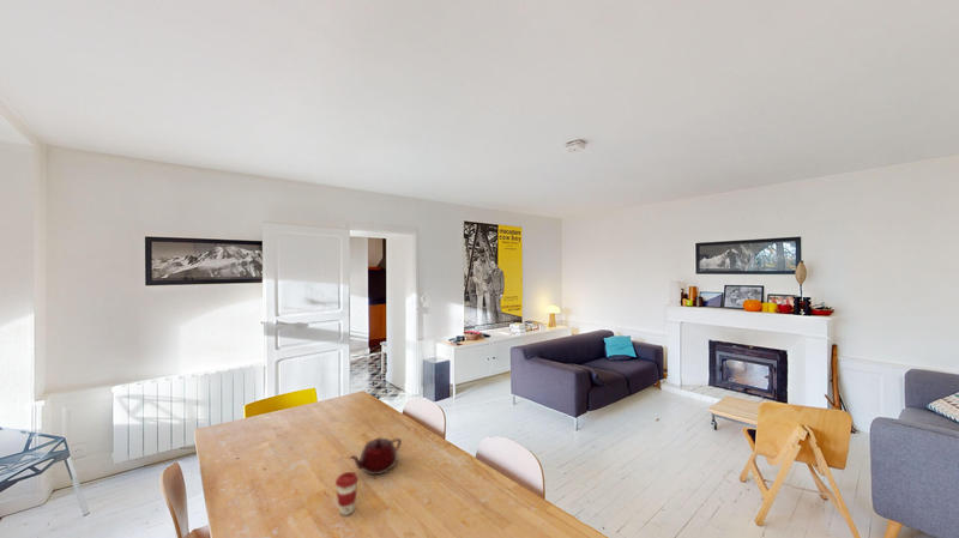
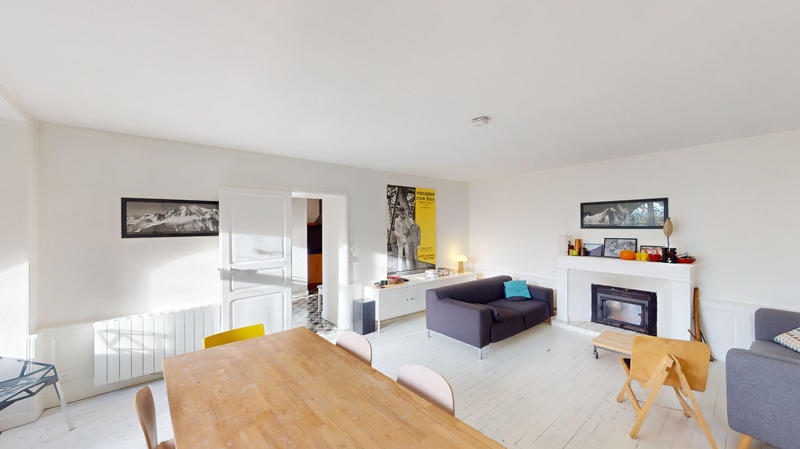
- teapot [349,436,403,476]
- coffee cup [334,471,360,516]
